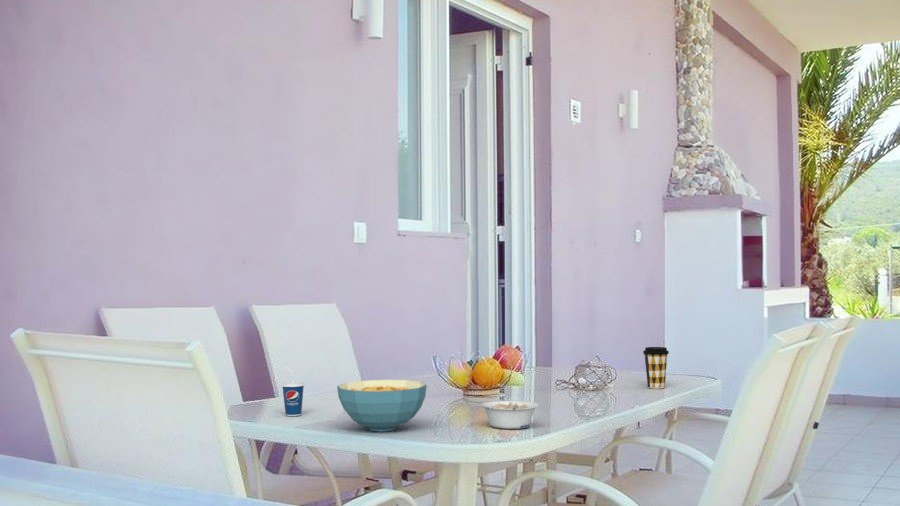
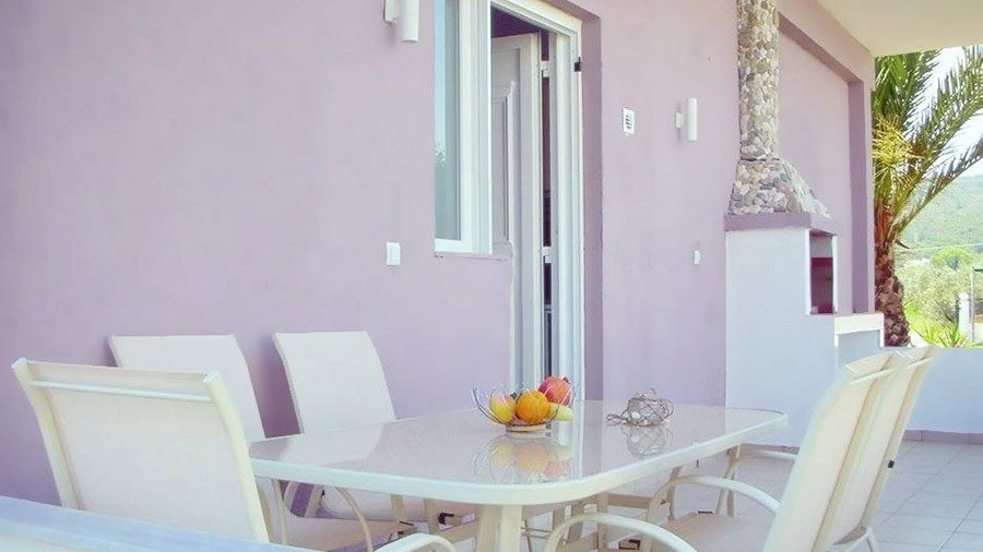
- cereal bowl [336,379,428,432]
- cup [280,365,306,417]
- legume [480,399,539,430]
- coffee cup [642,346,670,390]
